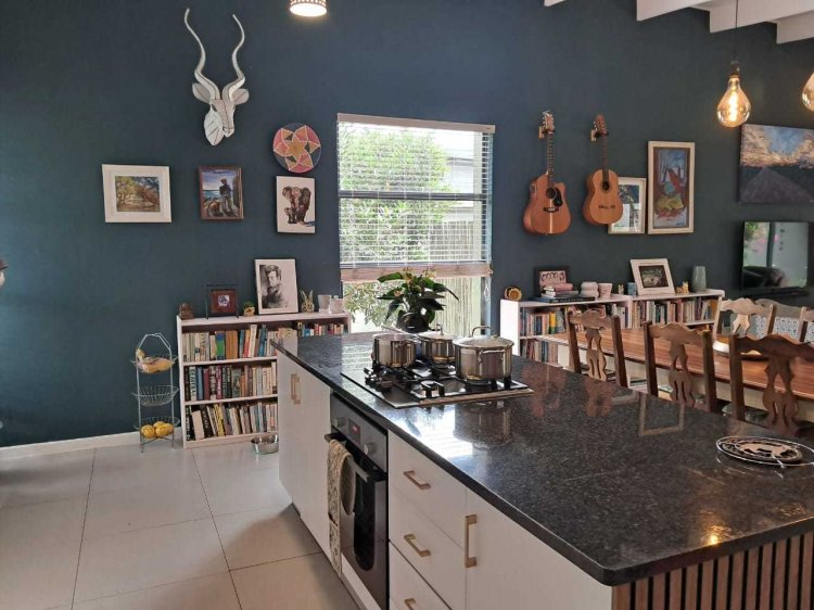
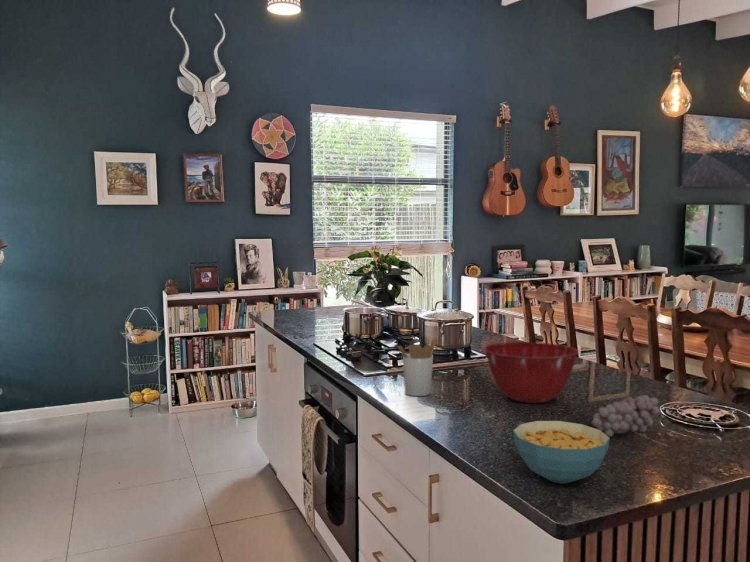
+ cereal bowl [512,420,611,484]
+ fruit [591,394,661,438]
+ utensil holder [396,337,437,397]
+ mixing bowl [483,341,580,404]
